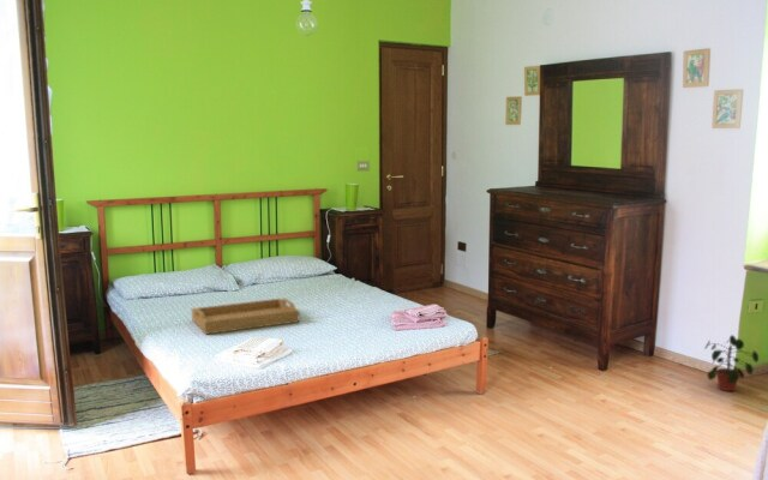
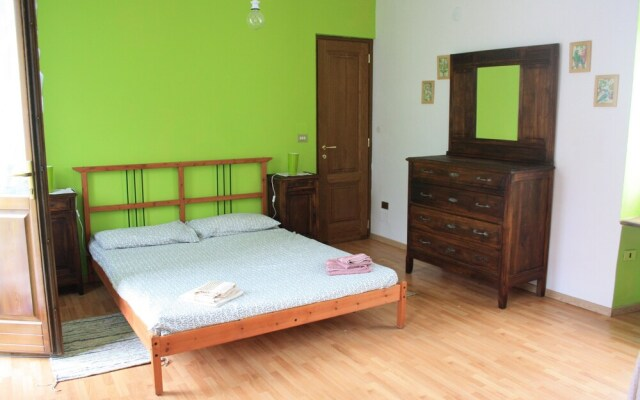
- serving tray [191,298,300,336]
- potted plant [703,334,760,392]
